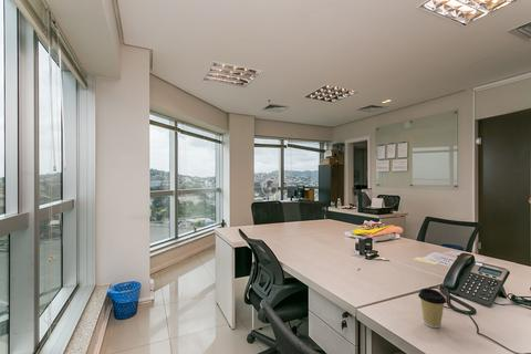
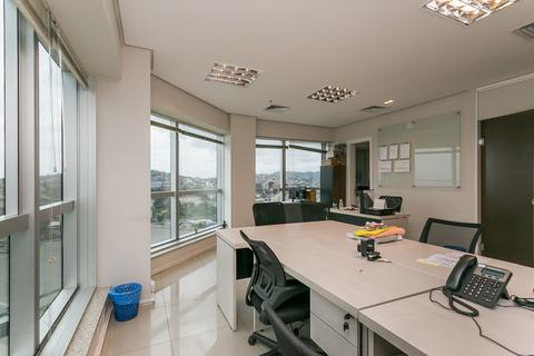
- coffee cup [417,288,447,329]
